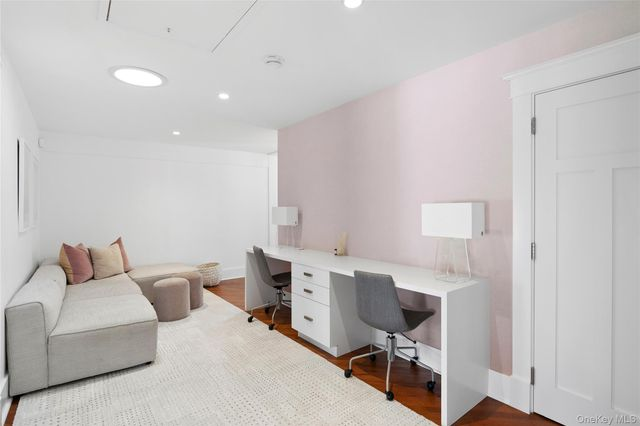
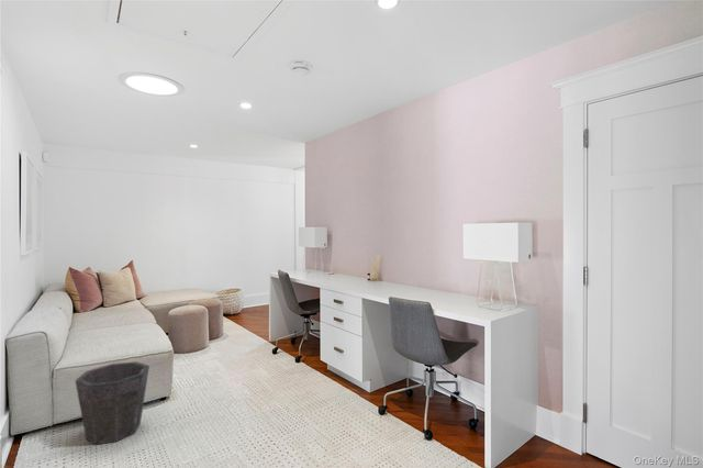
+ waste bin [74,360,150,446]
